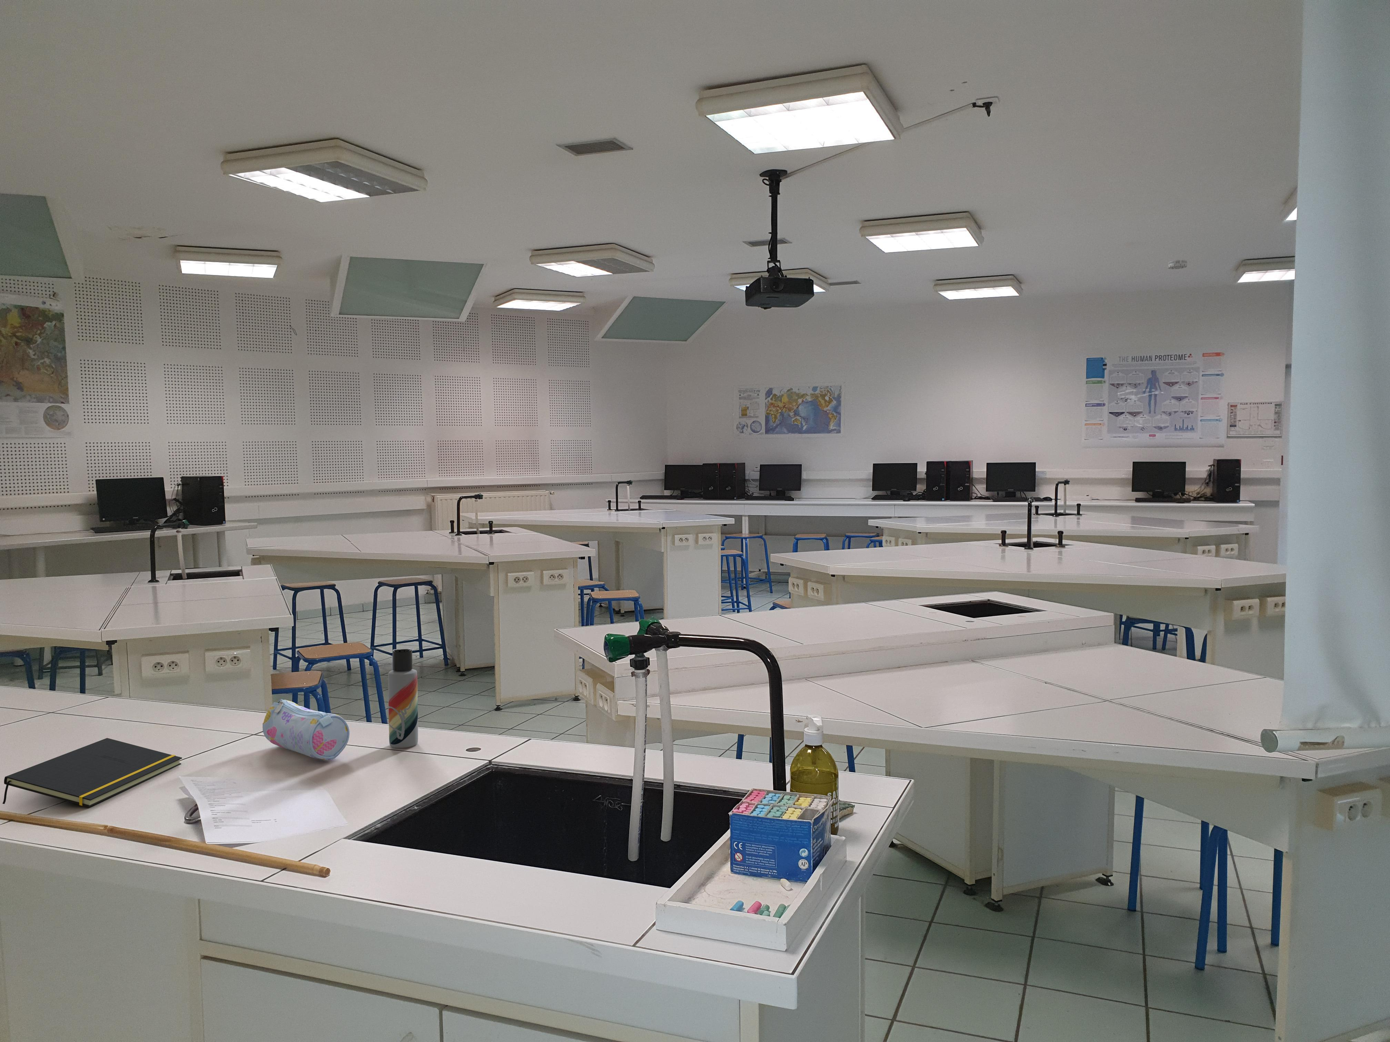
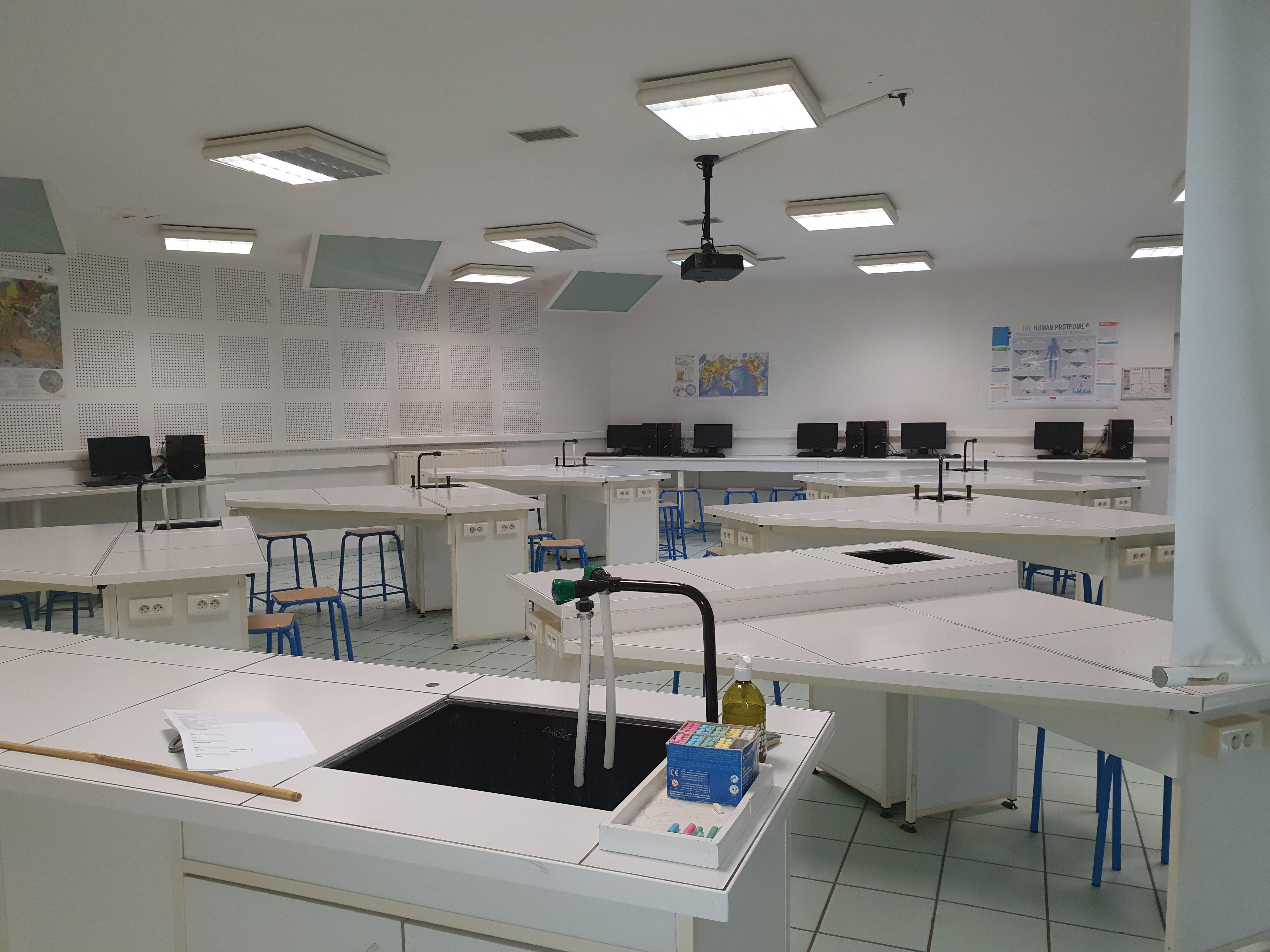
- notepad [2,738,183,808]
- lotion bottle [387,648,418,748]
- smoke detector [1168,259,1188,269]
- pencil case [263,698,350,760]
